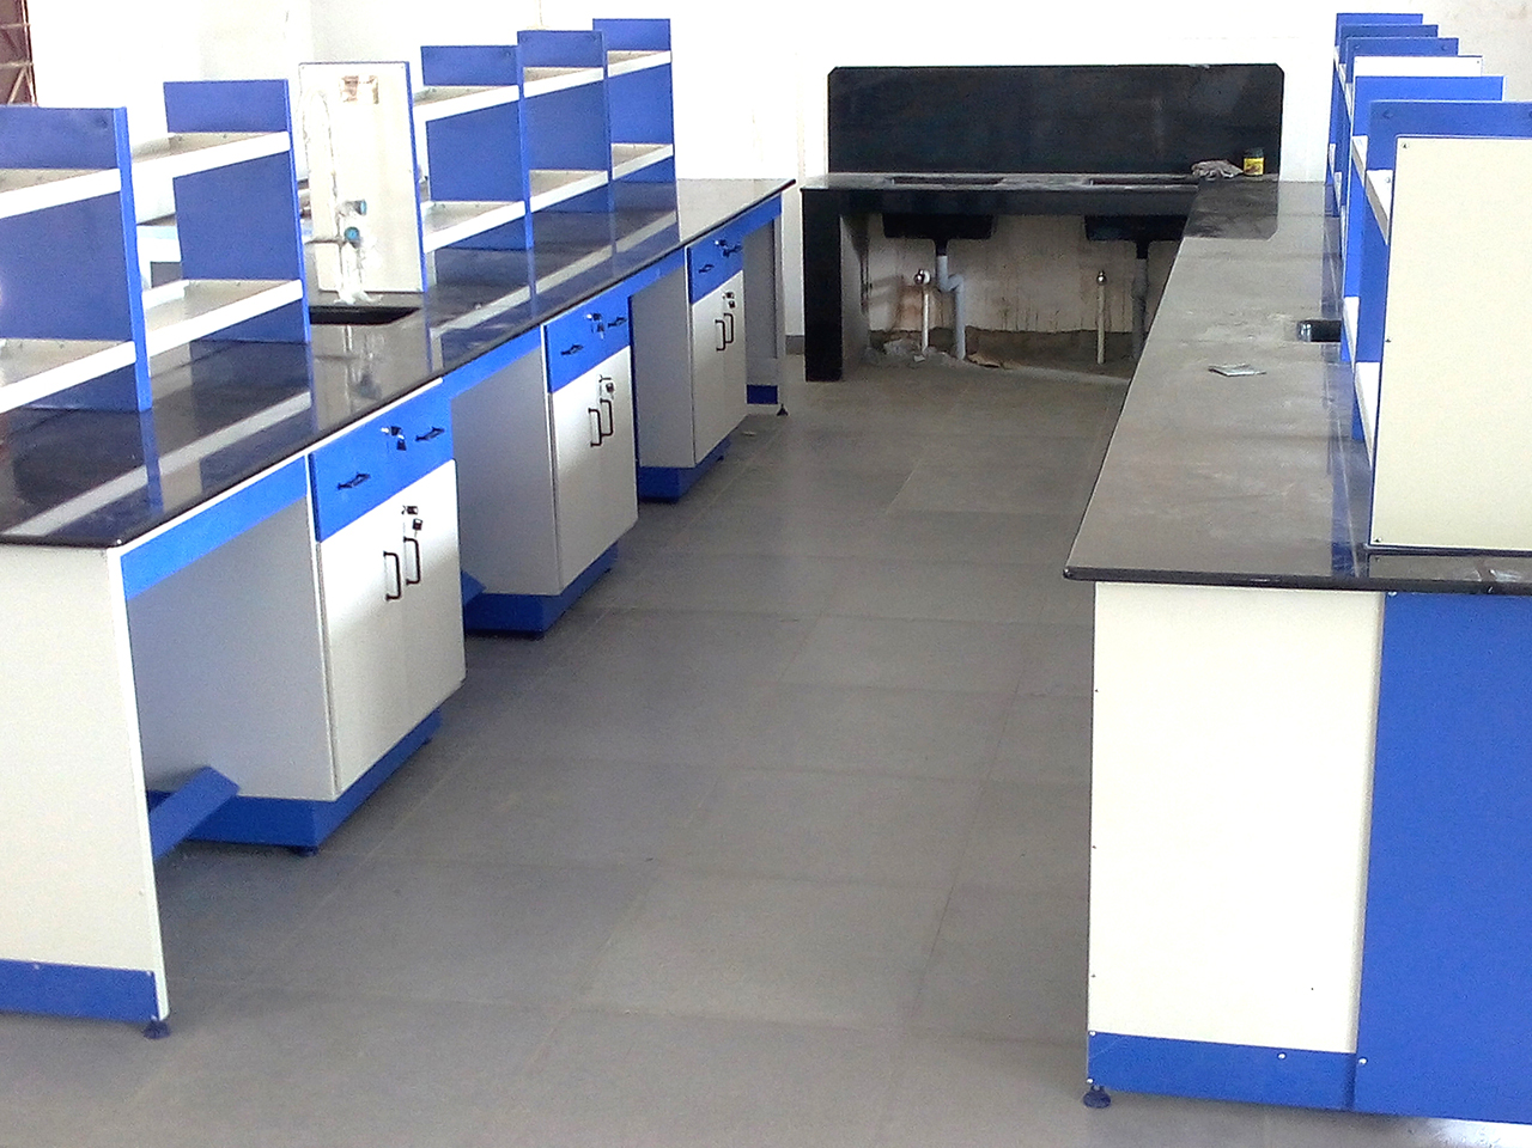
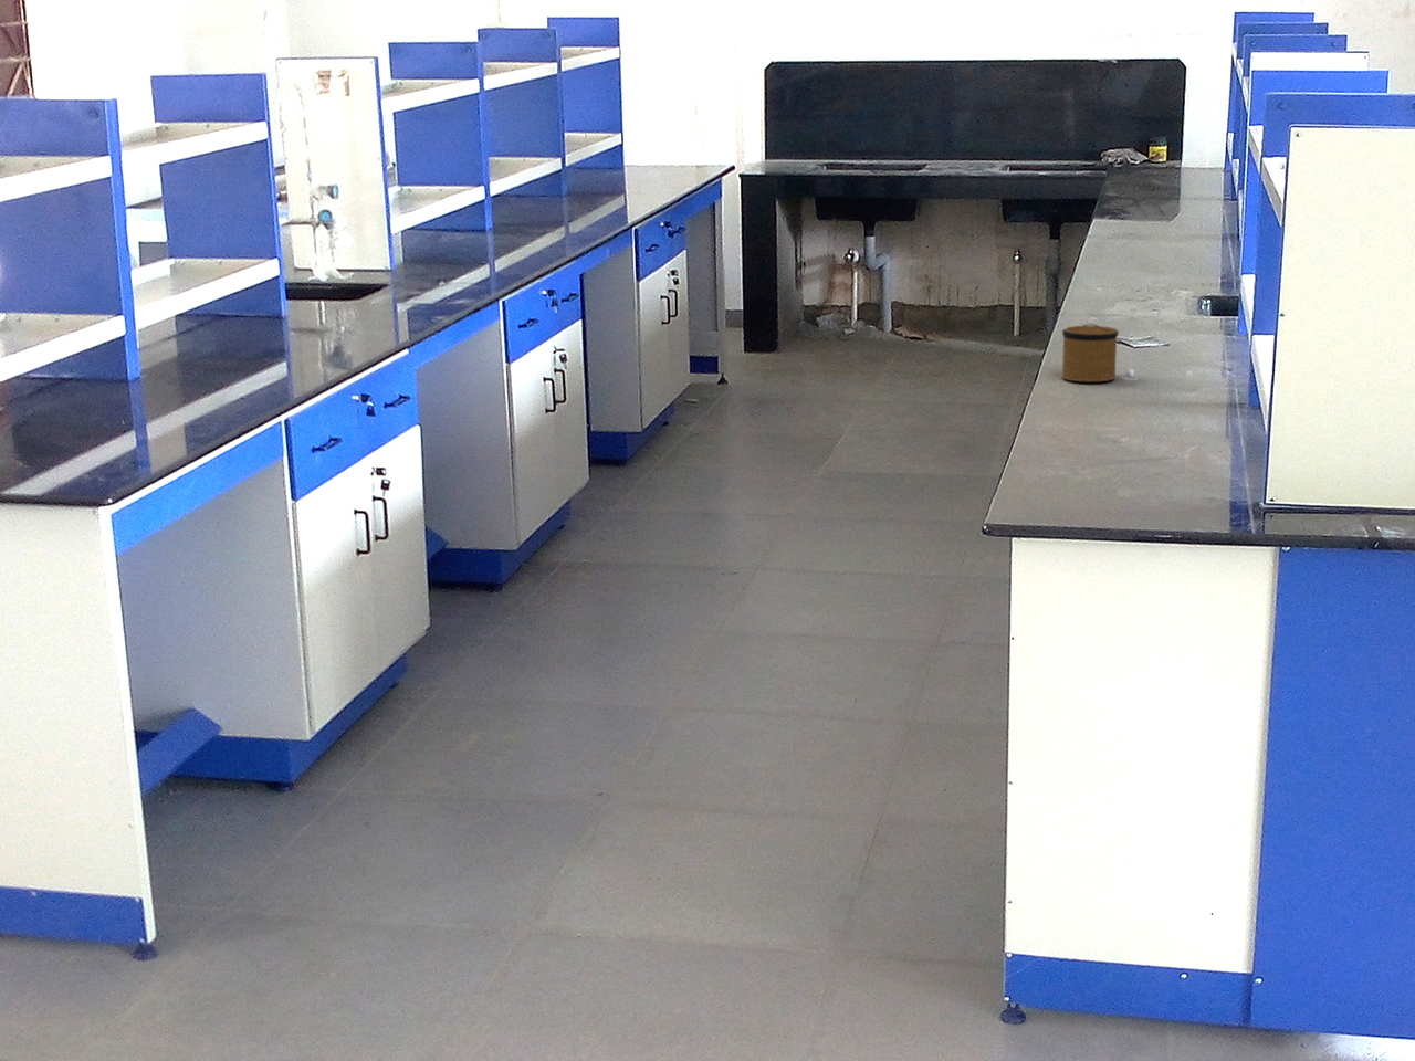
+ speaker [1061,323,1140,382]
